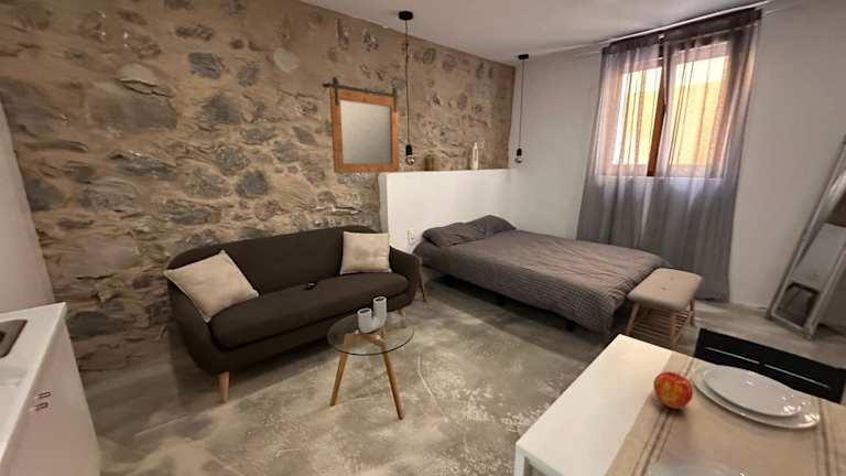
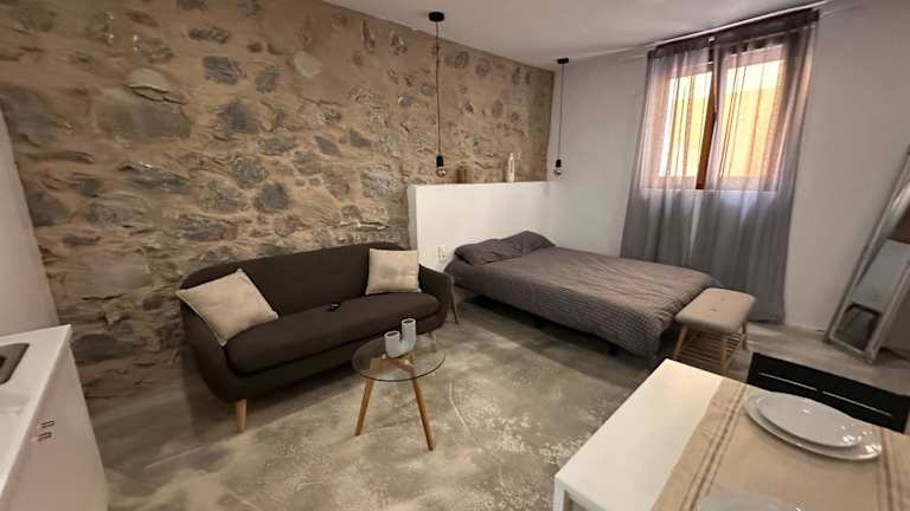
- apple [652,370,694,410]
- mirror [321,76,400,174]
